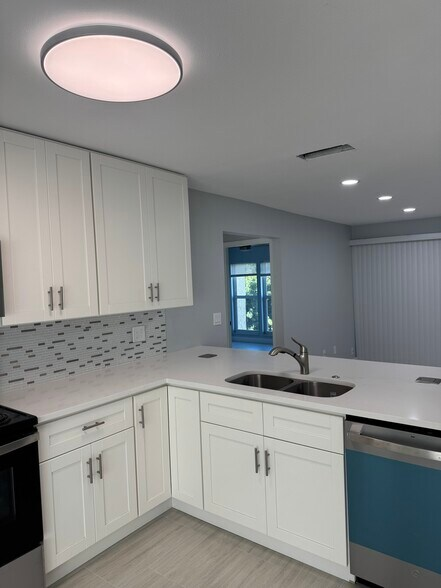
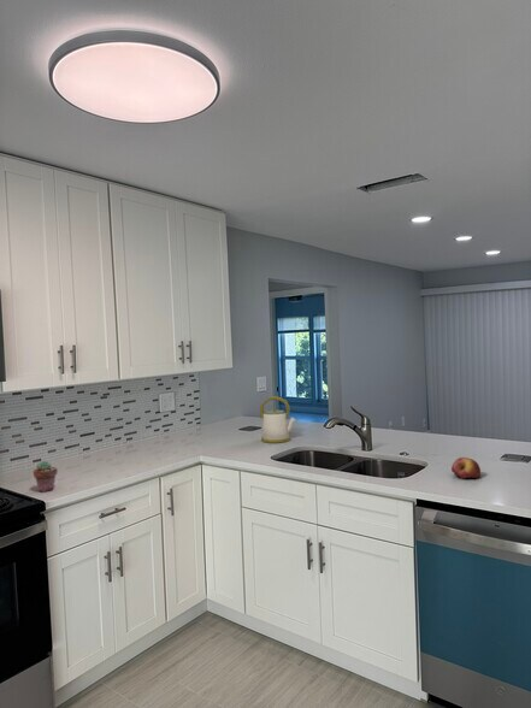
+ potted succulent [33,460,59,494]
+ apple [450,456,482,479]
+ kettle [259,395,296,444]
